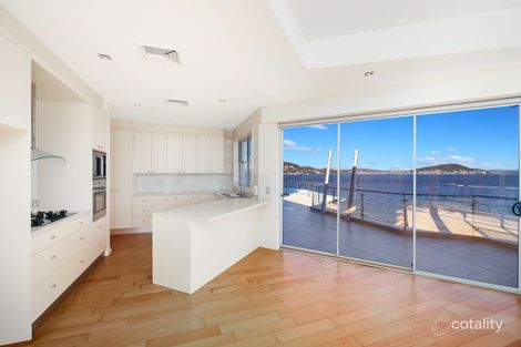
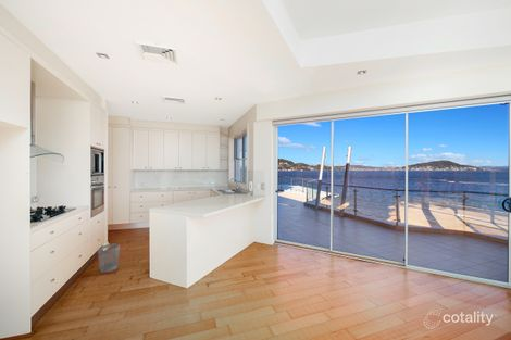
+ wastebasket [97,243,121,274]
